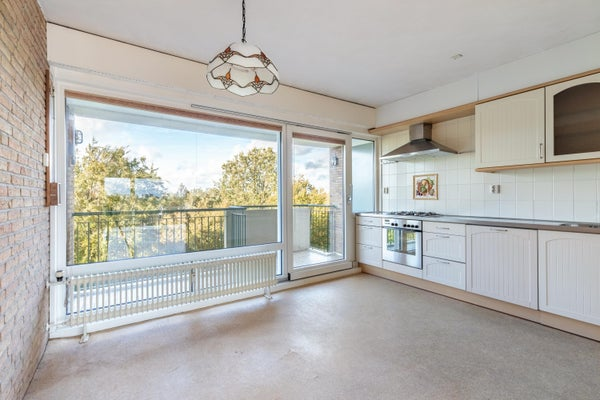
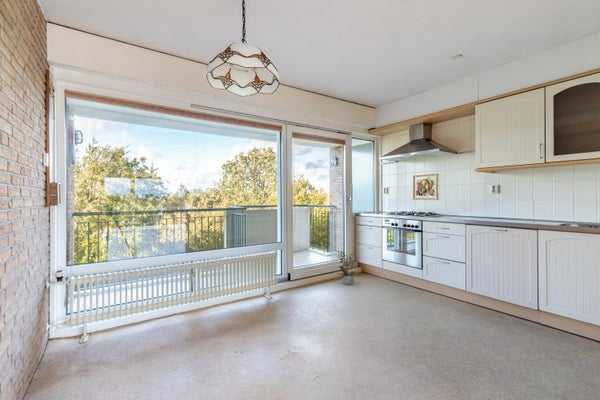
+ potted plant [335,250,362,285]
